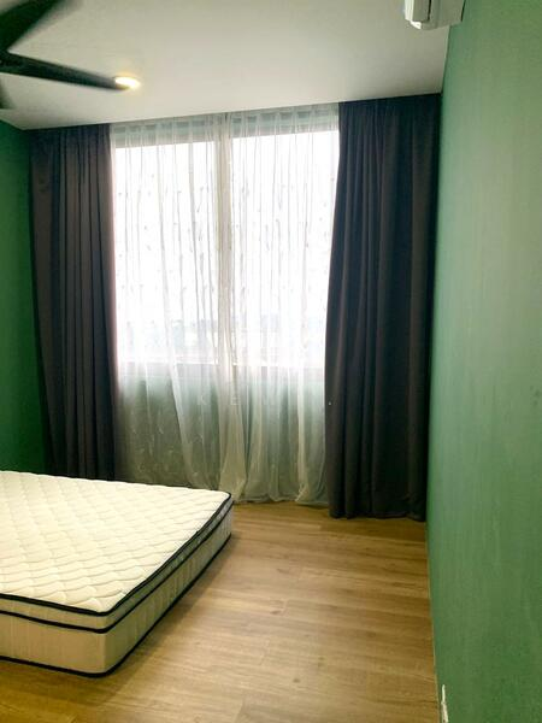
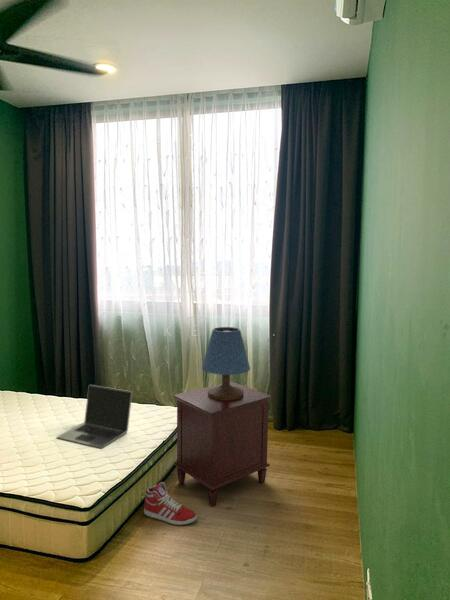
+ sneaker [143,481,198,526]
+ laptop [56,384,133,449]
+ nightstand [172,381,273,507]
+ table lamp [201,326,251,400]
